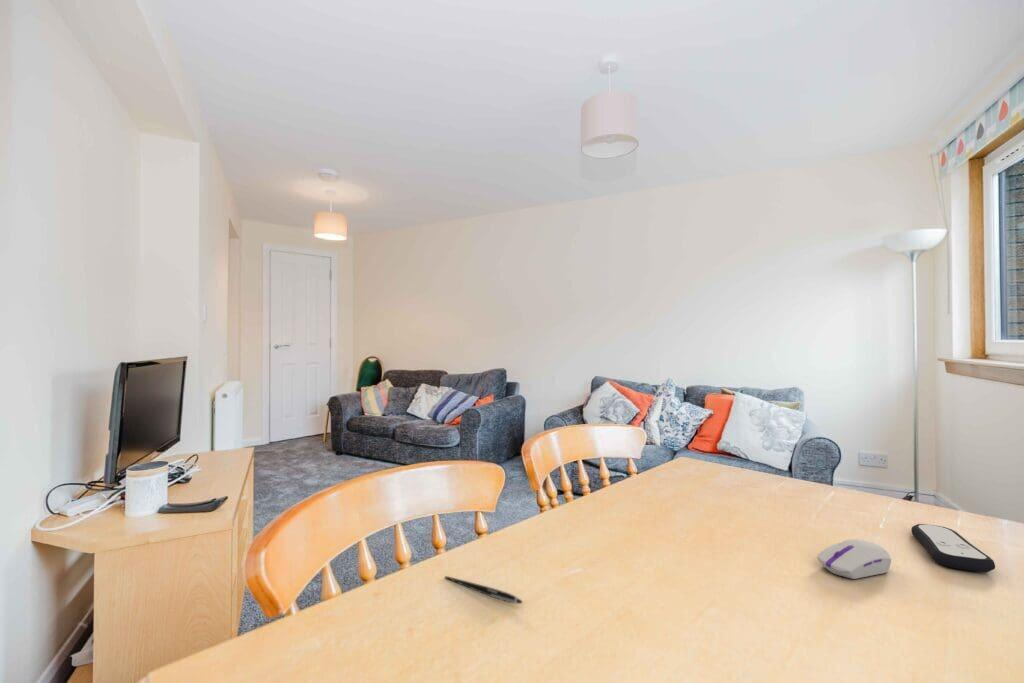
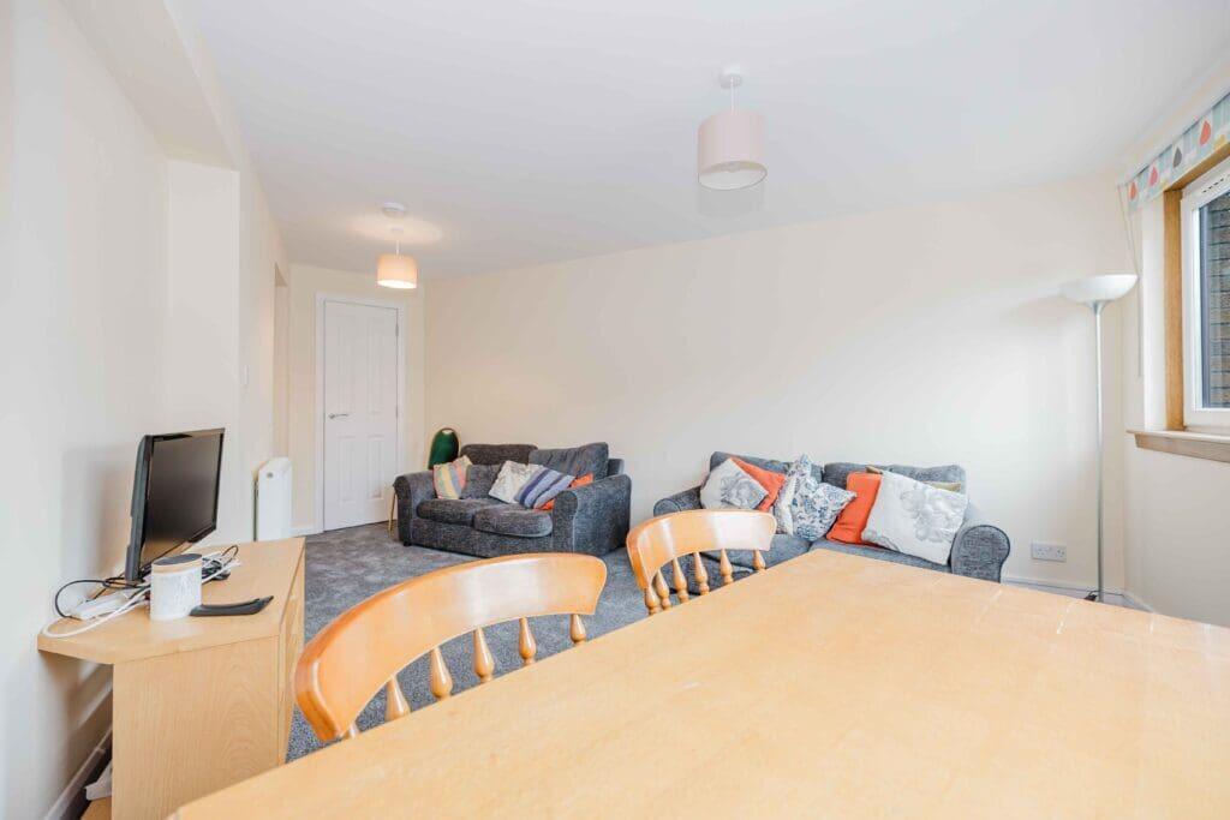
- pen [444,575,523,605]
- remote control [910,523,996,573]
- computer mouse [816,538,892,580]
